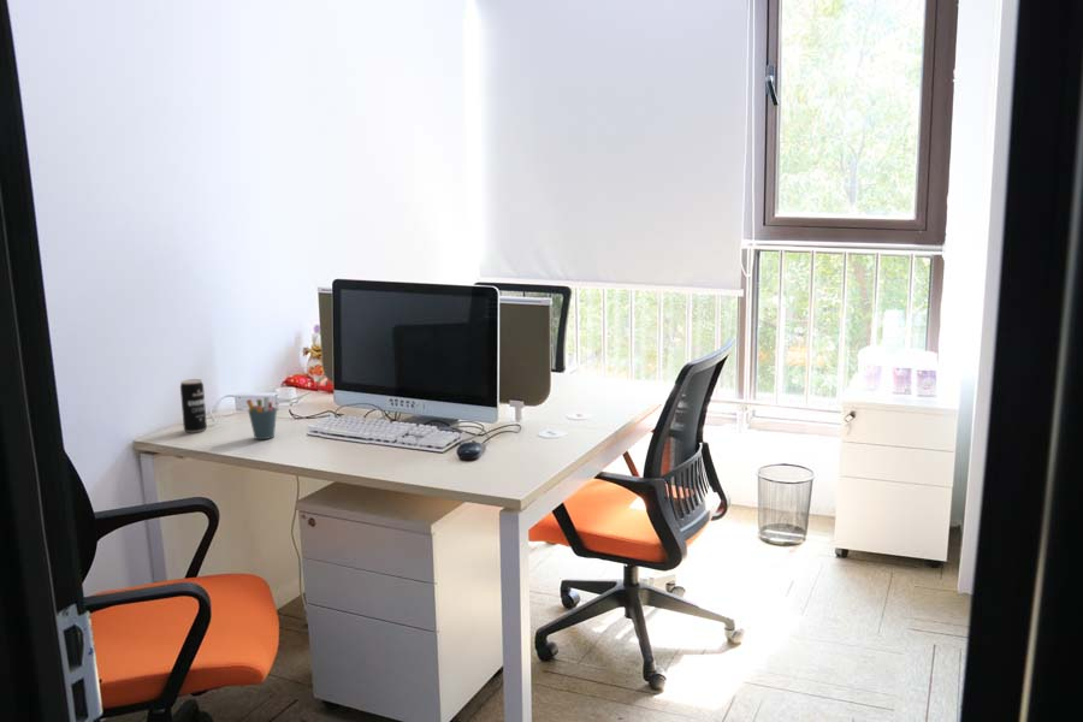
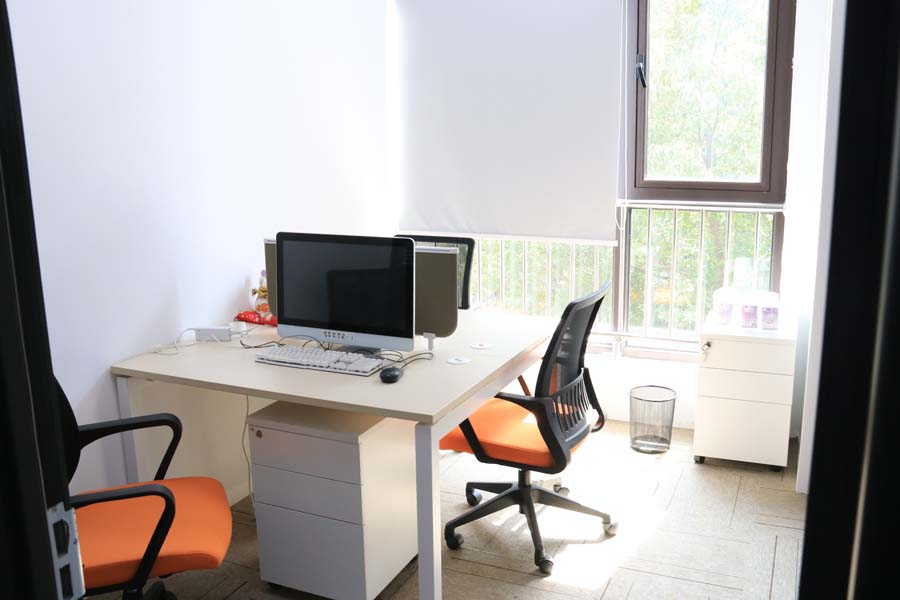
- beverage can [179,378,208,433]
- pen holder [245,396,278,440]
